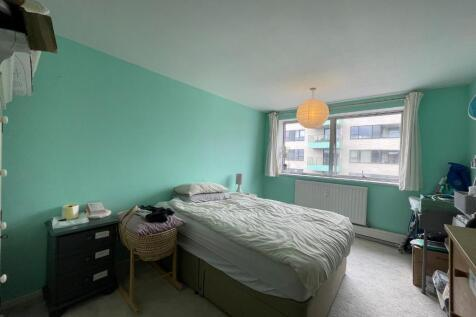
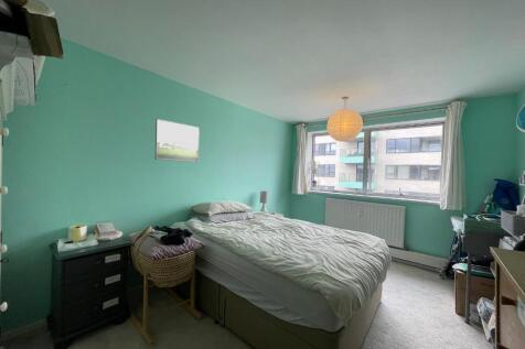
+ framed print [154,118,201,163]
